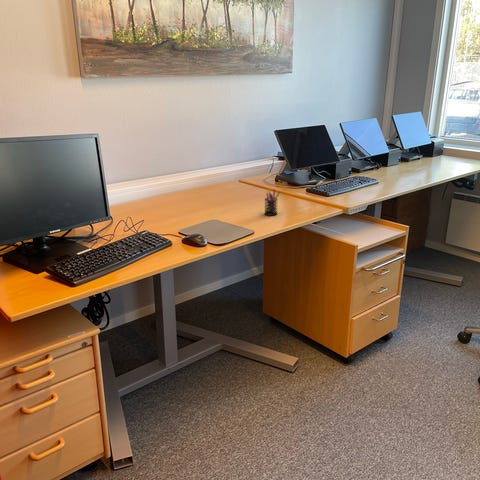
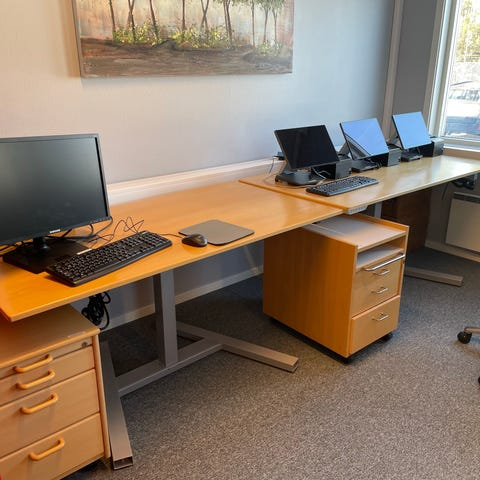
- pen holder [263,188,281,217]
